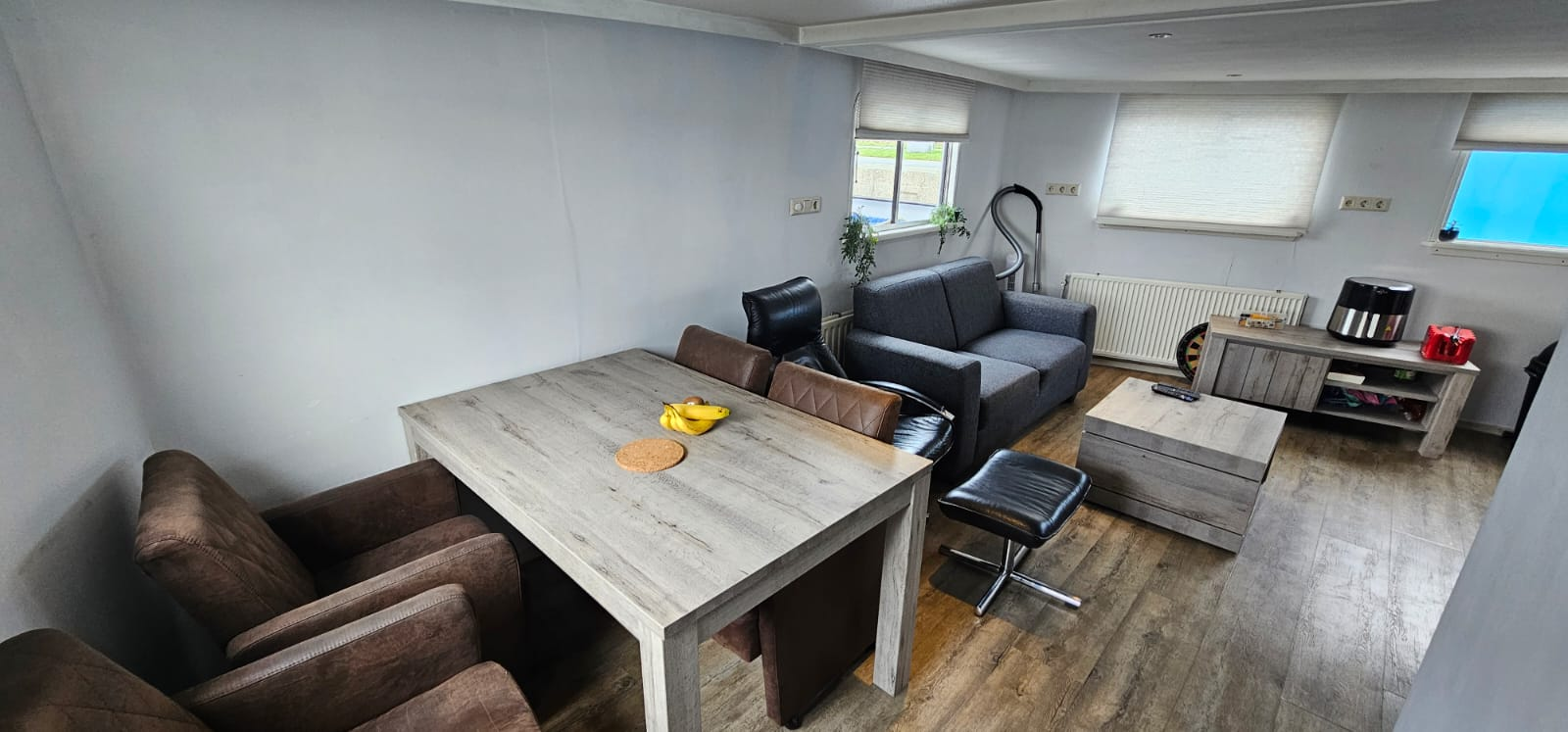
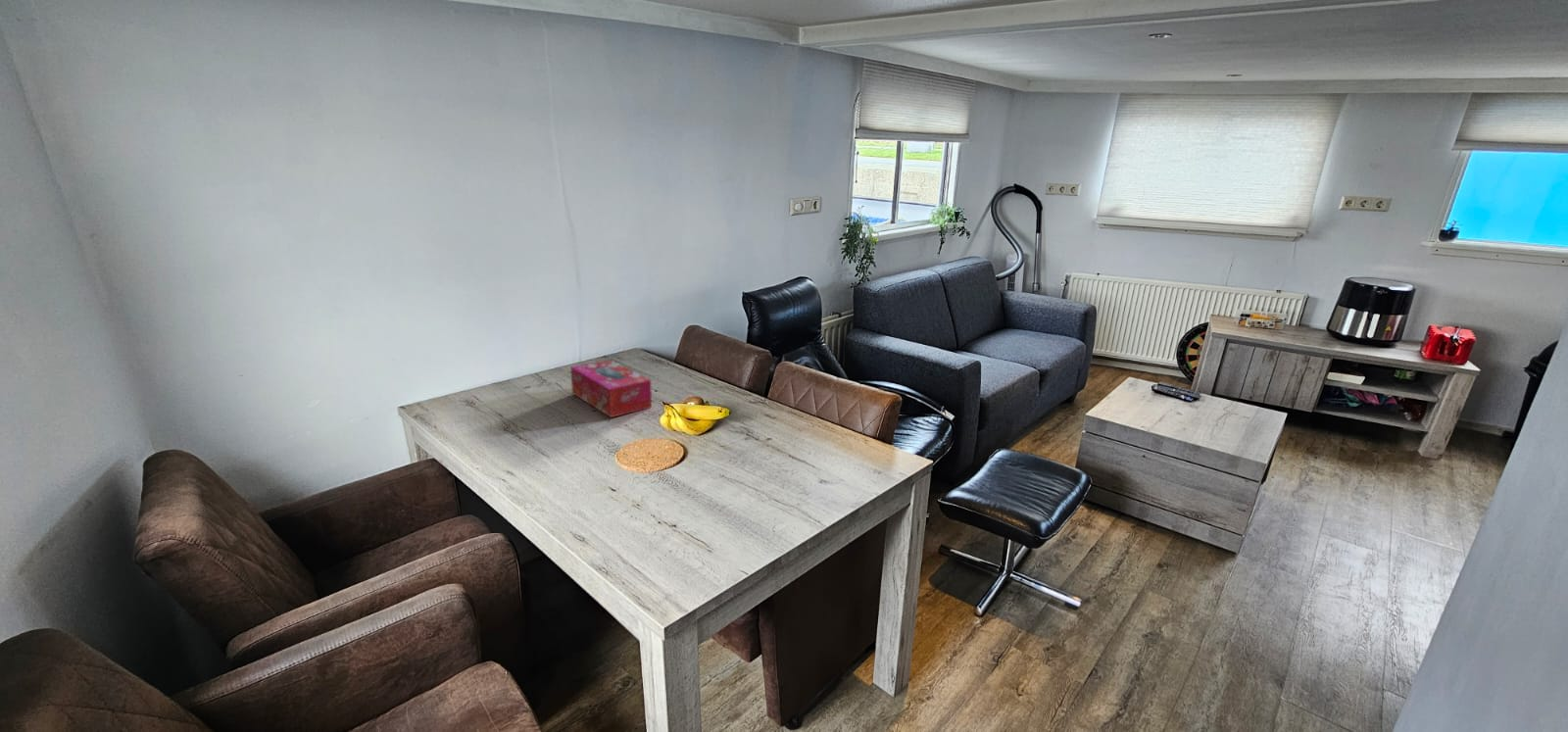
+ tissue box [569,359,653,418]
